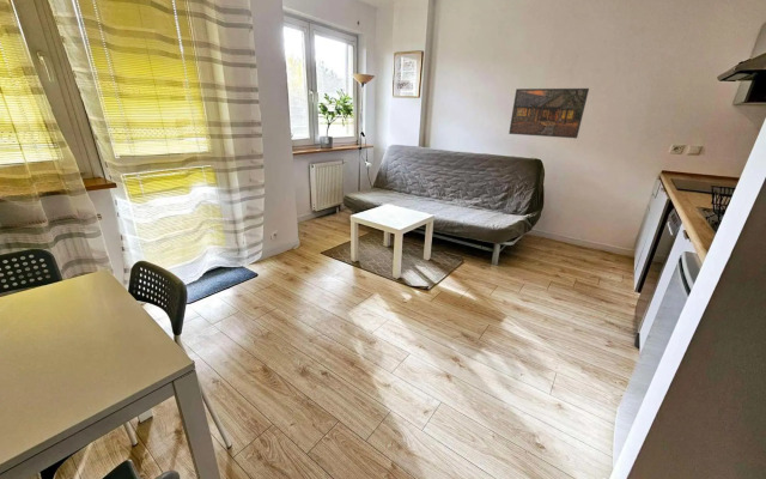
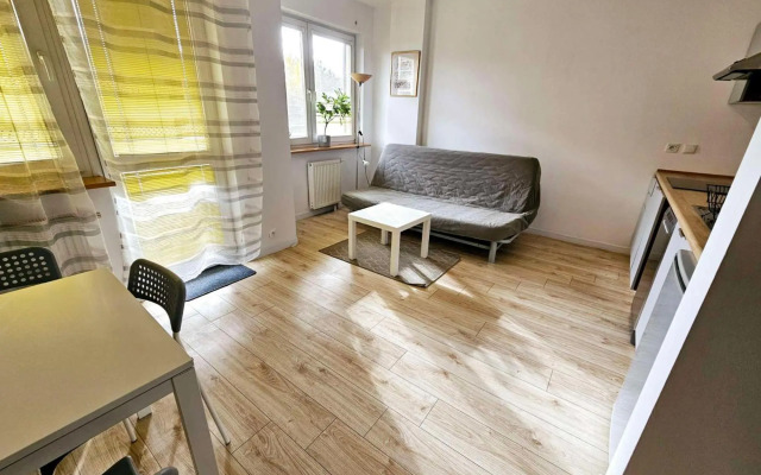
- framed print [507,87,590,139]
